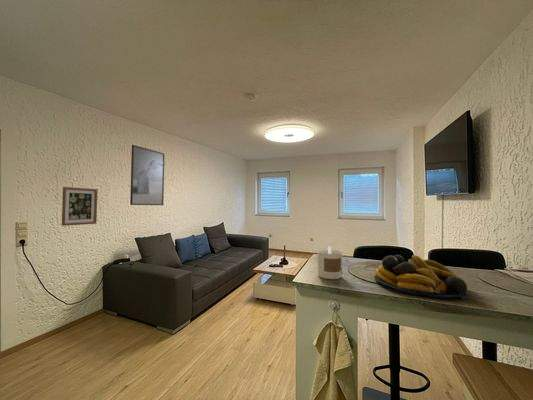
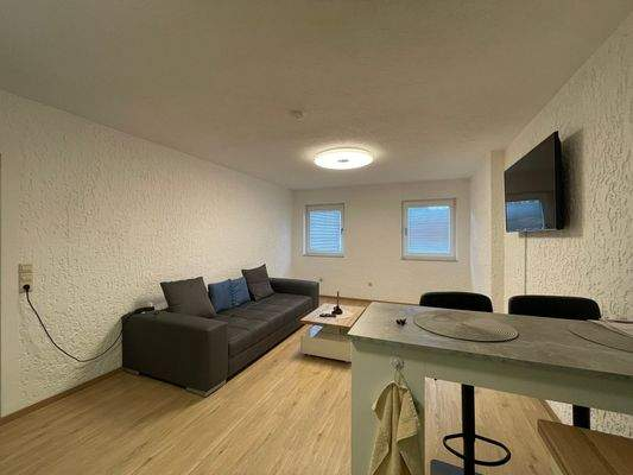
- candle [316,246,343,280]
- fruit bowl [373,254,470,300]
- wall art [61,186,98,227]
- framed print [129,144,165,206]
